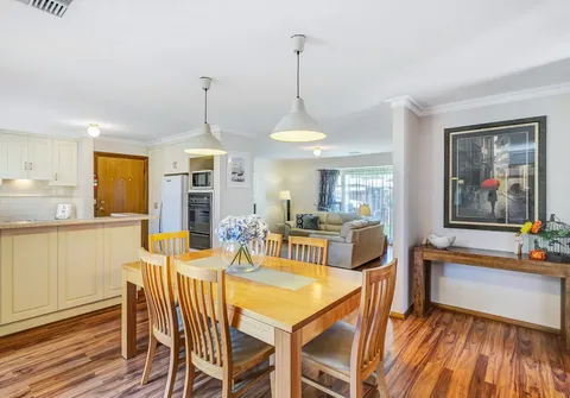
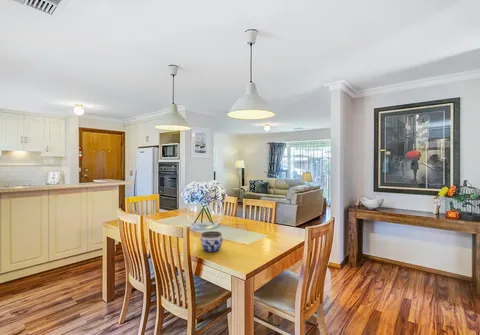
+ jar [199,230,224,253]
